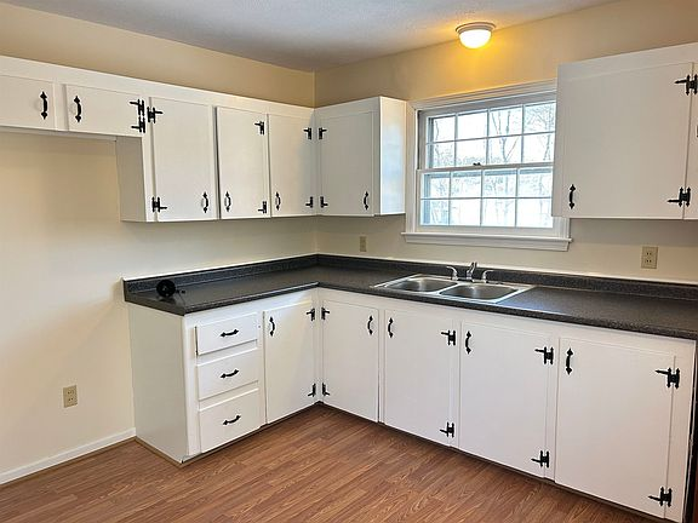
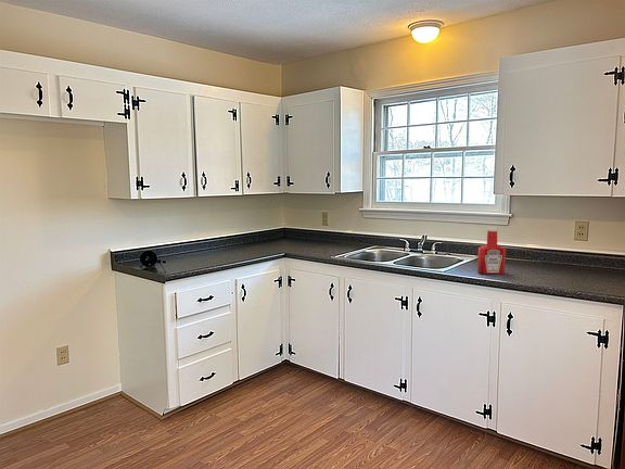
+ soap bottle [476,227,507,275]
